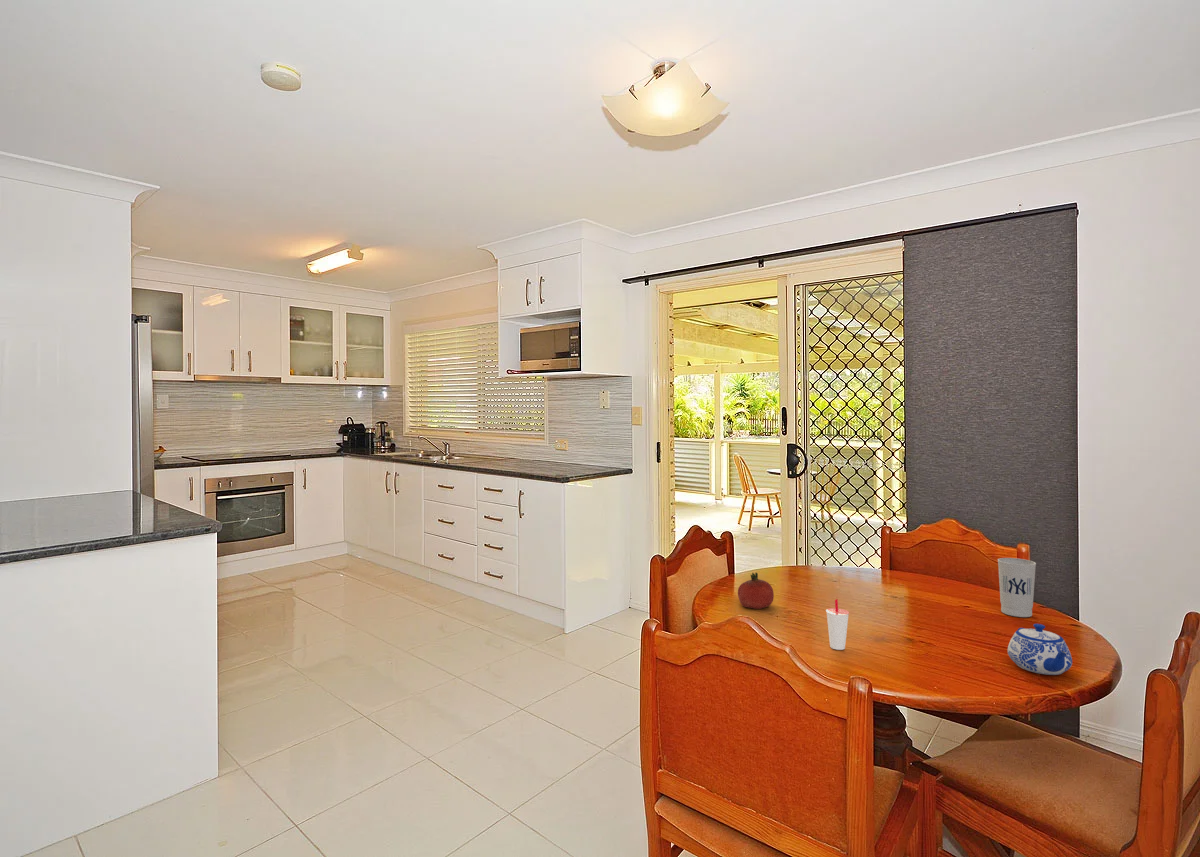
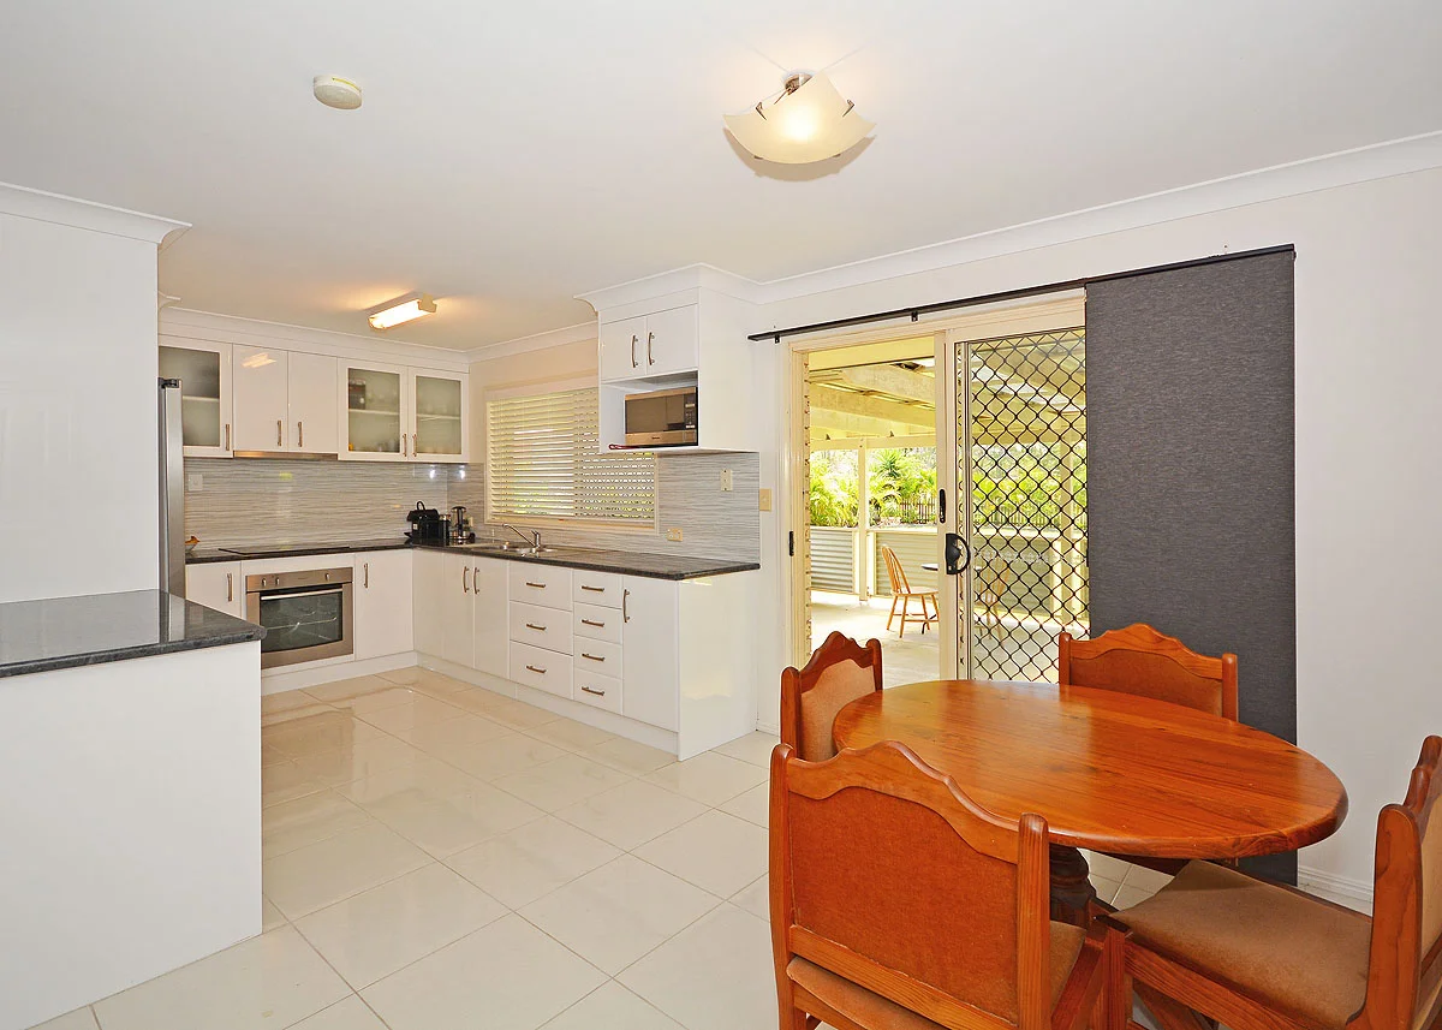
- cup [997,557,1037,618]
- teapot [1007,623,1073,676]
- cup [825,598,850,651]
- fruit [737,572,775,610]
